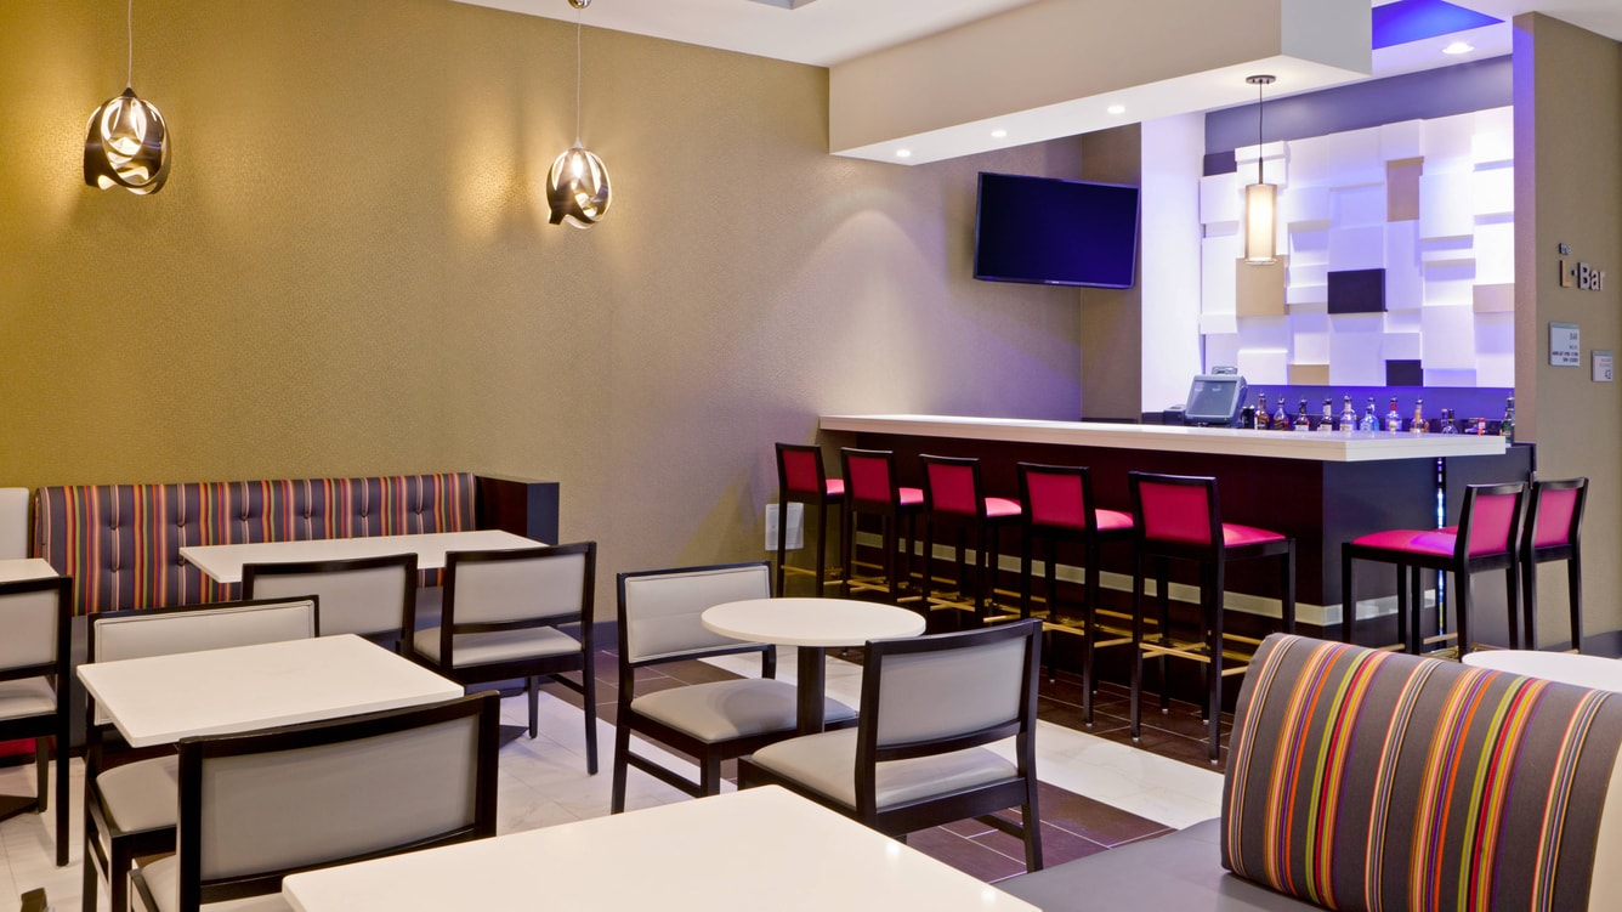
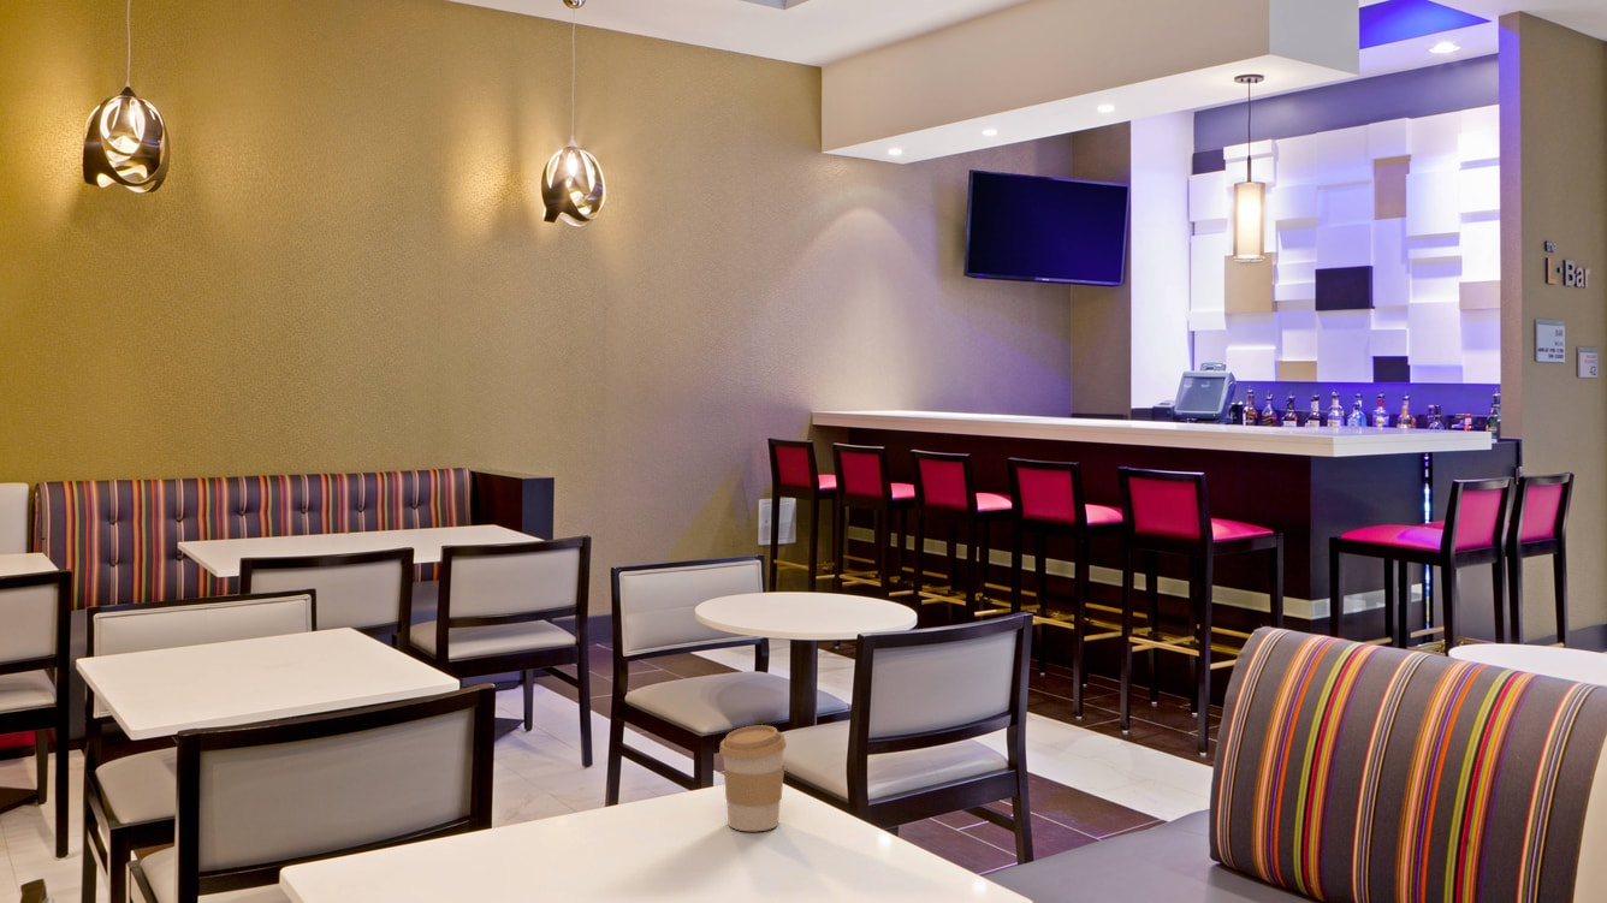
+ coffee cup [718,724,788,832]
